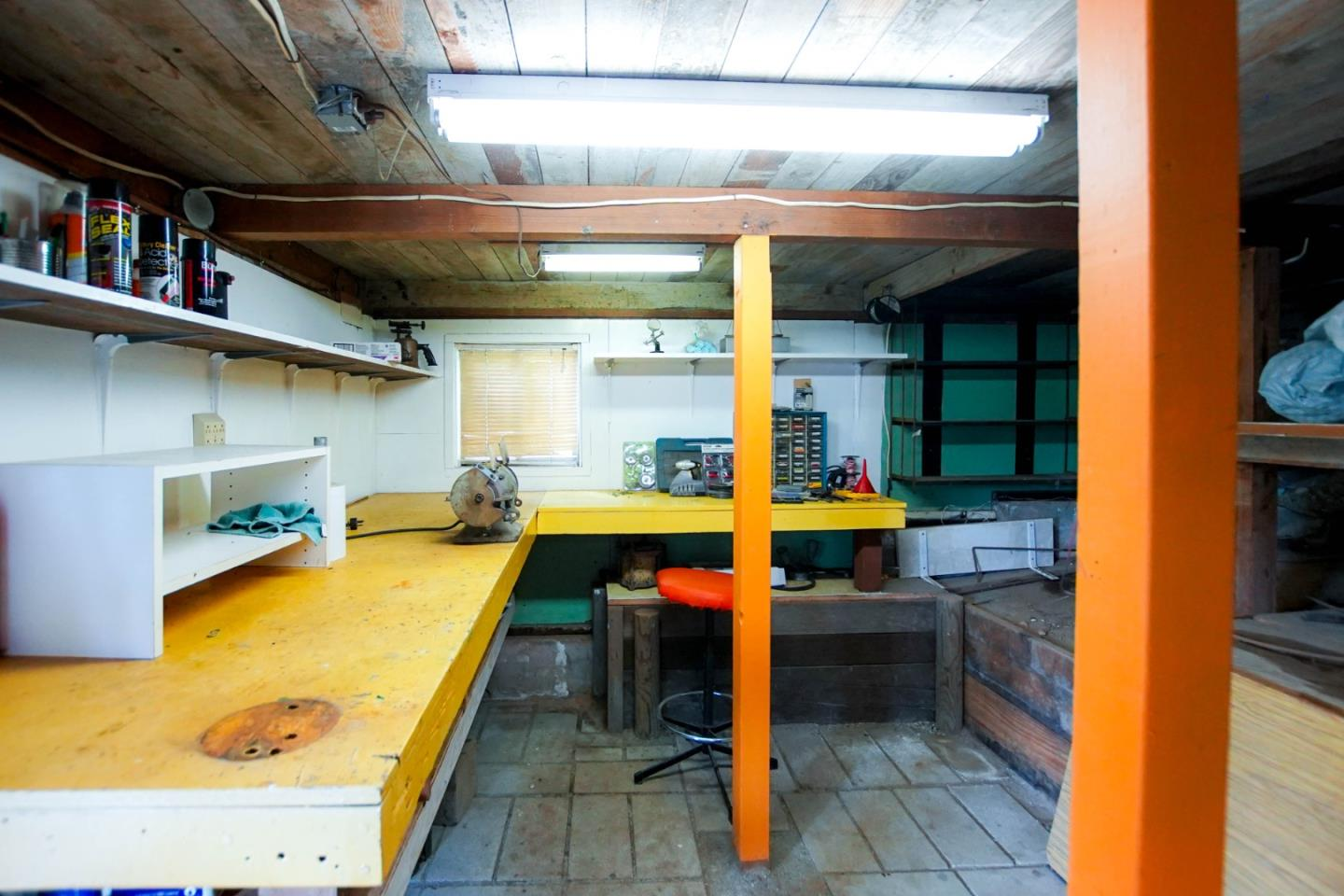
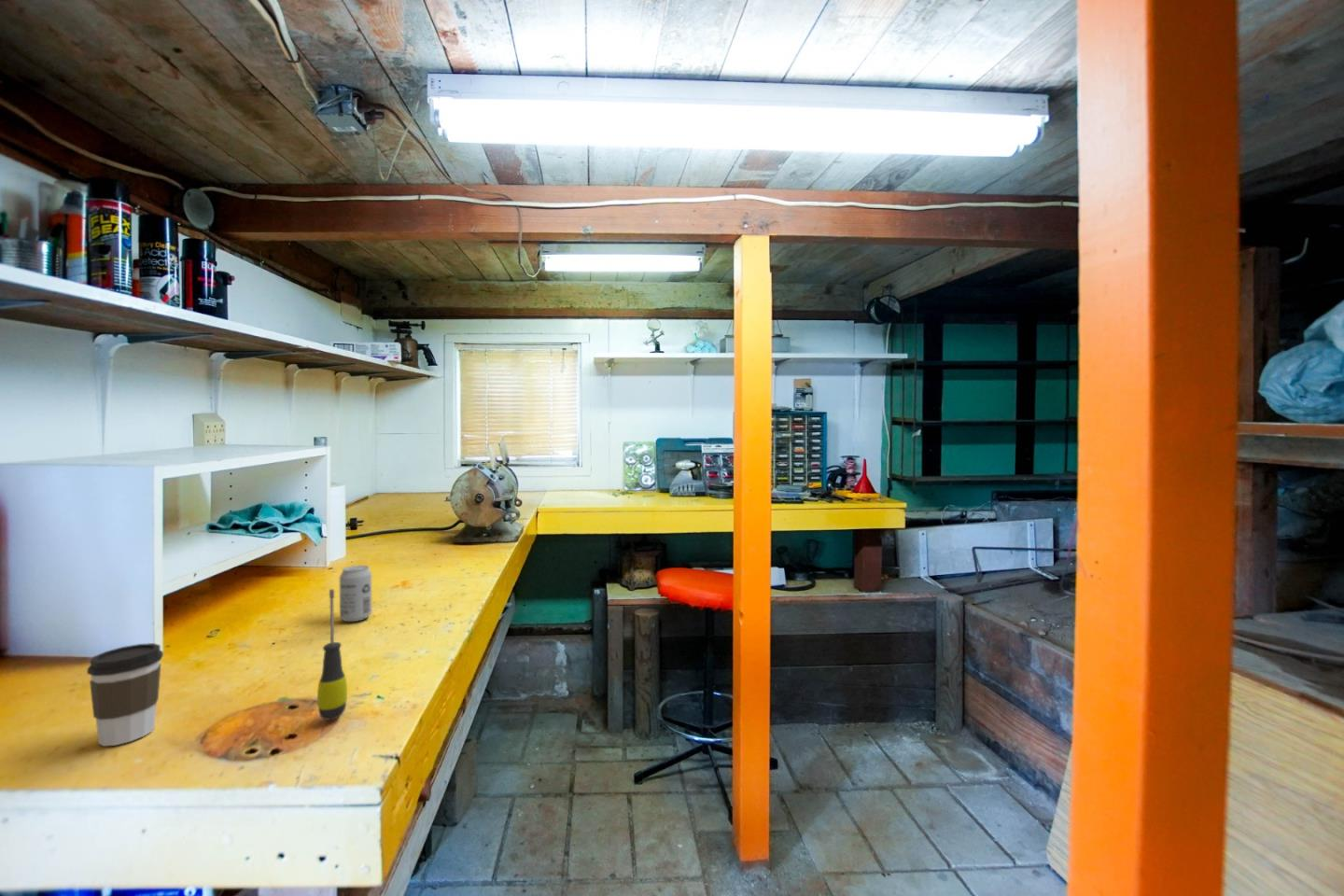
+ screwdriver [316,588,348,721]
+ coffee cup [86,642,164,747]
+ beverage can [339,565,372,623]
